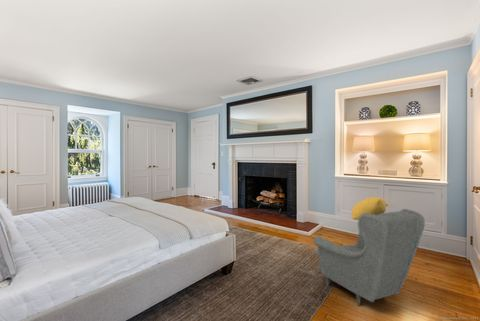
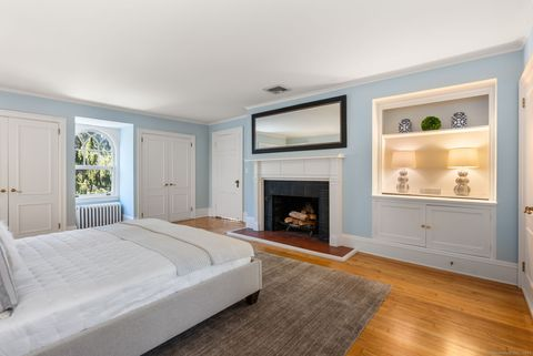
- armchair [312,196,426,307]
